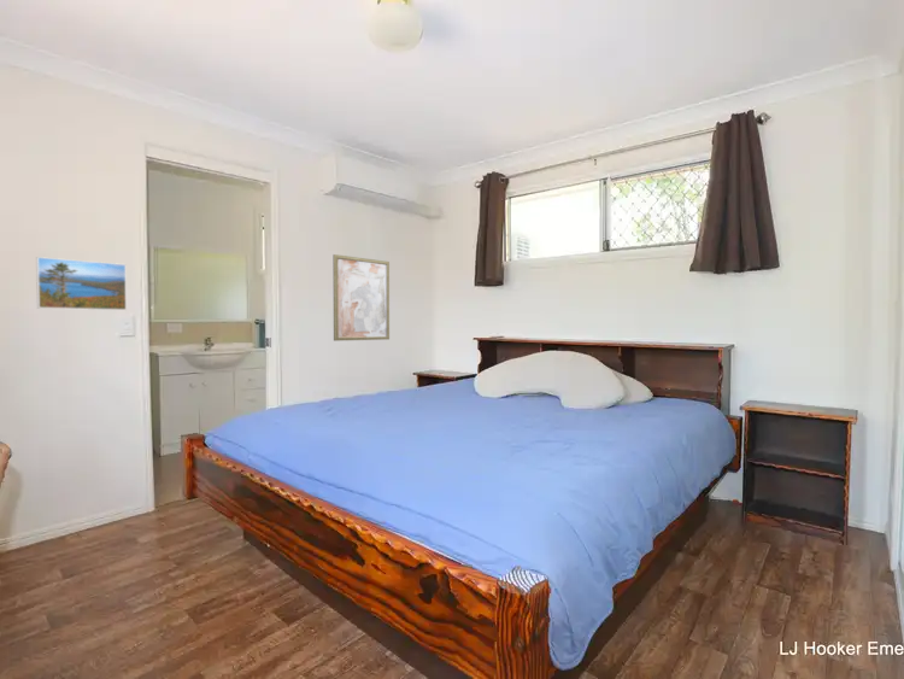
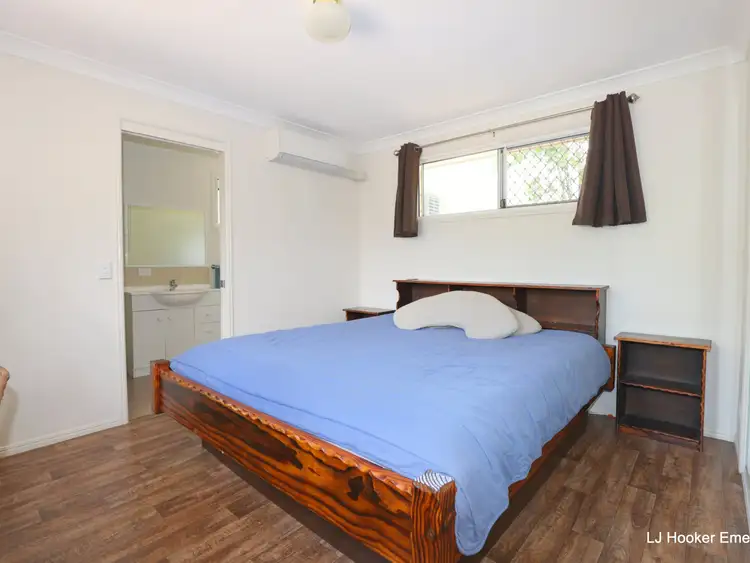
- wall art [333,253,391,343]
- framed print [35,256,128,311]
